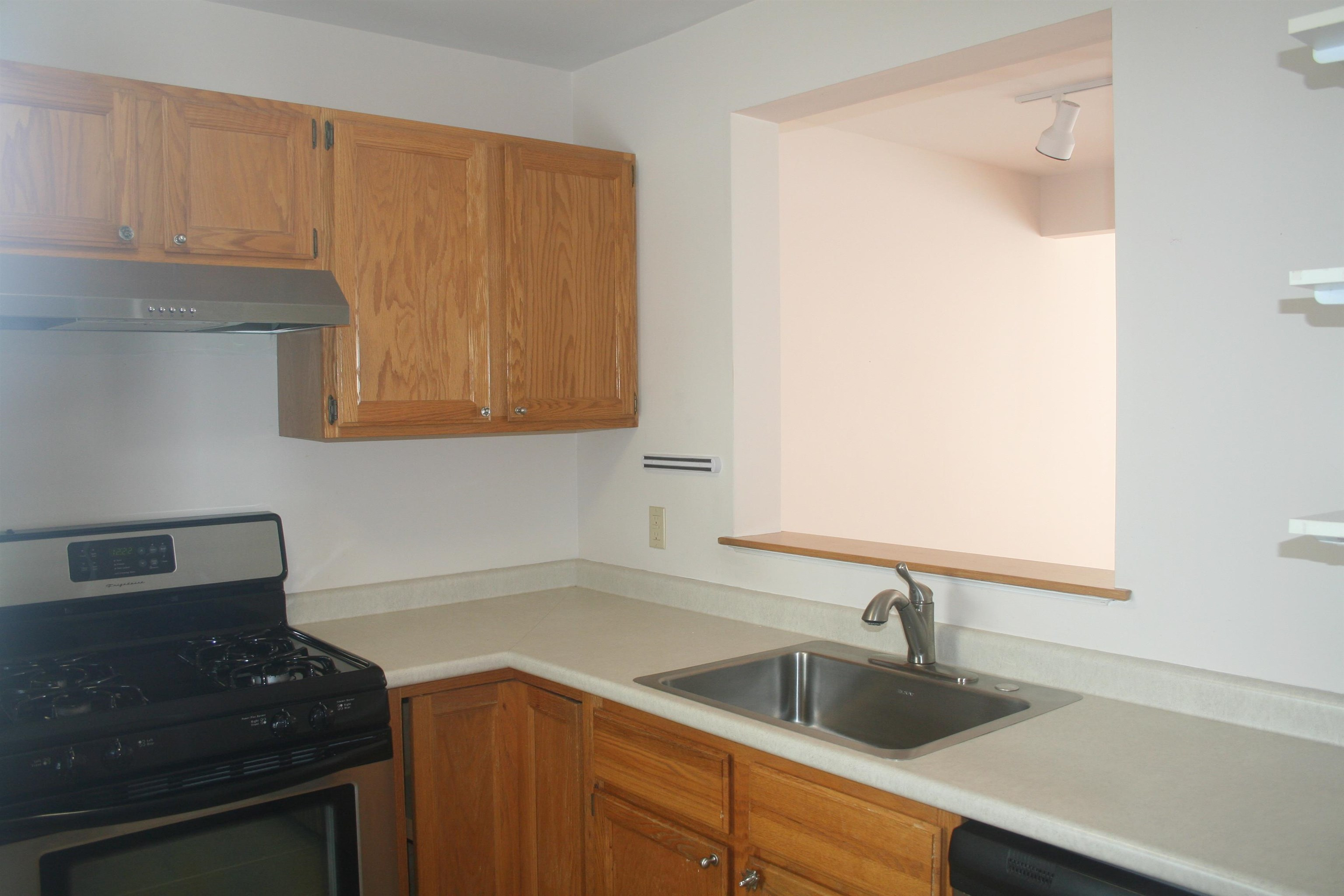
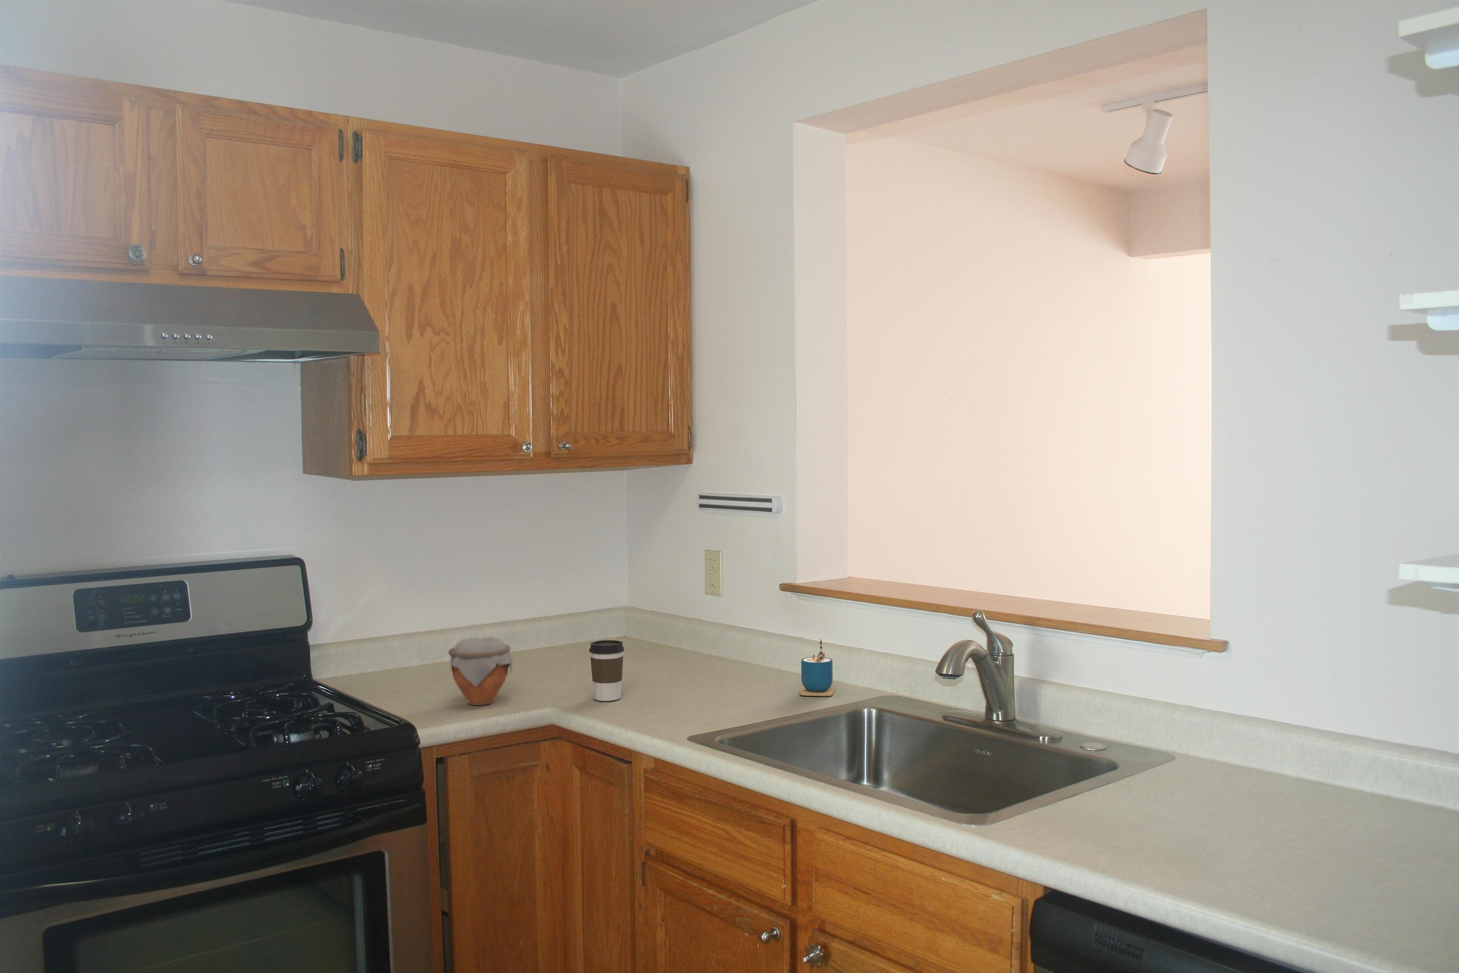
+ jar [448,636,512,706]
+ cup [800,639,835,696]
+ coffee cup [588,640,624,702]
